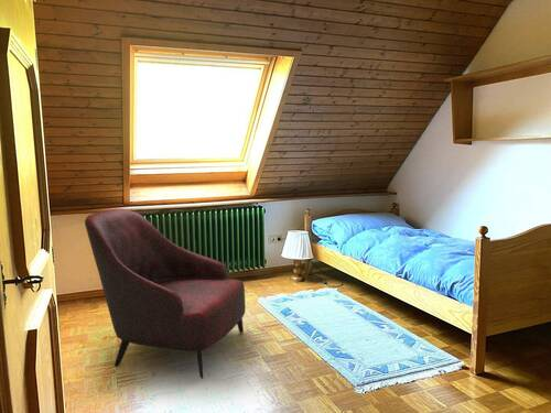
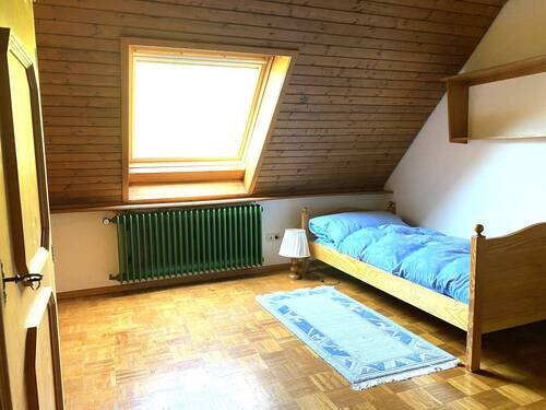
- armchair [84,208,247,380]
